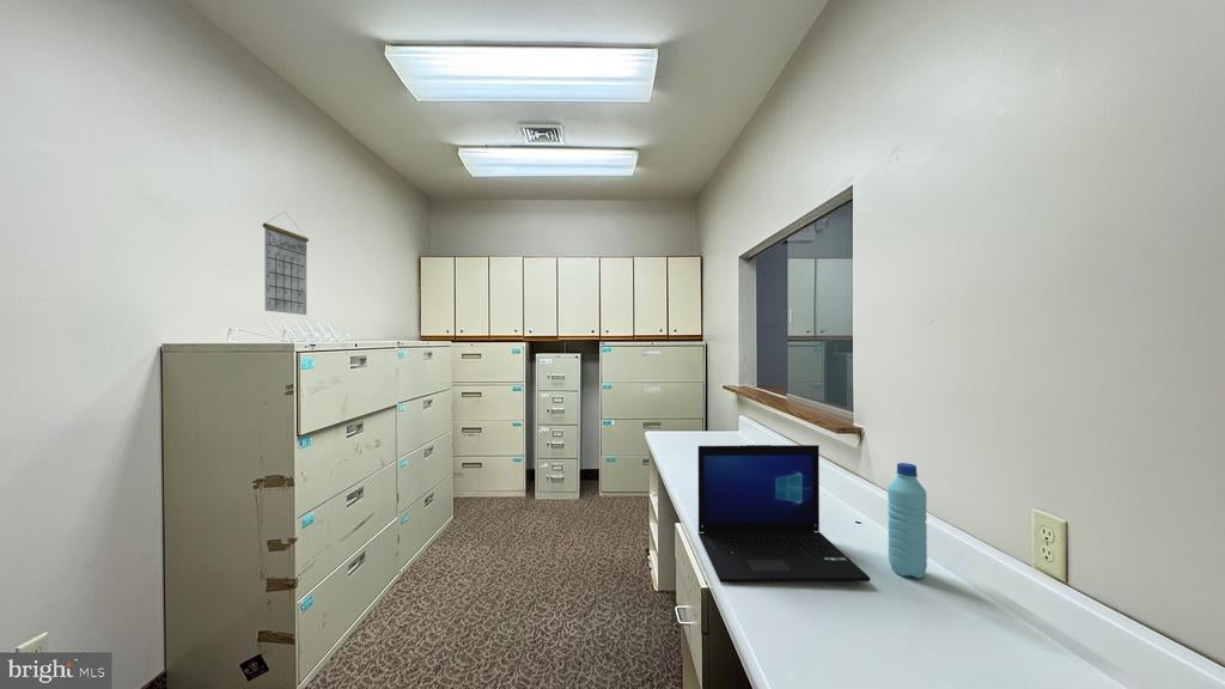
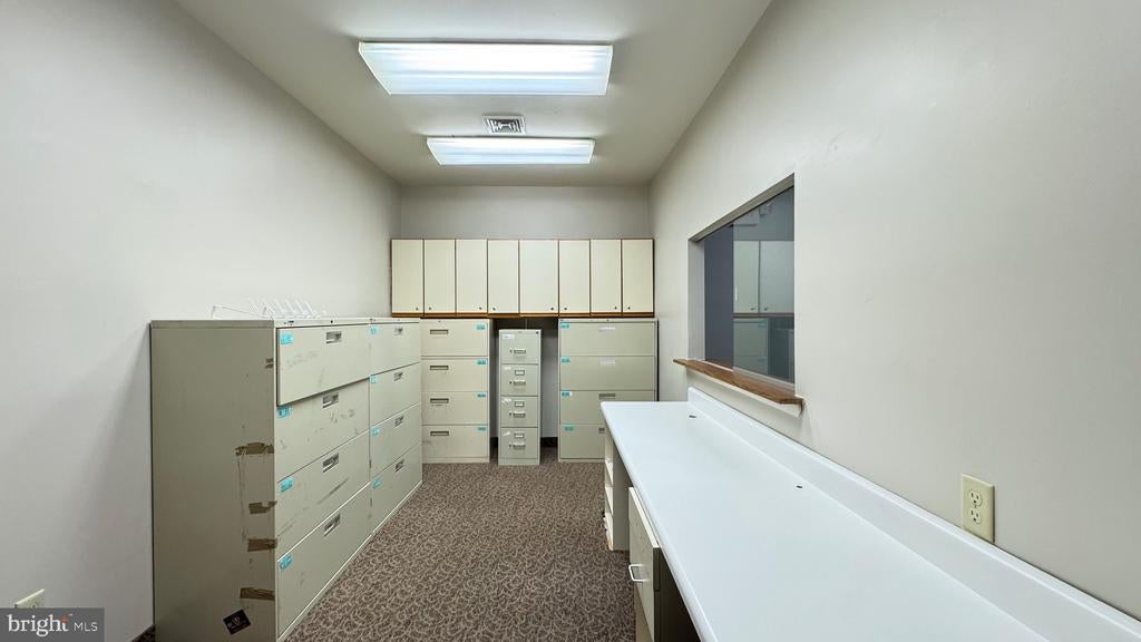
- laptop [697,444,872,584]
- water bottle [886,462,928,579]
- calendar [262,211,310,316]
